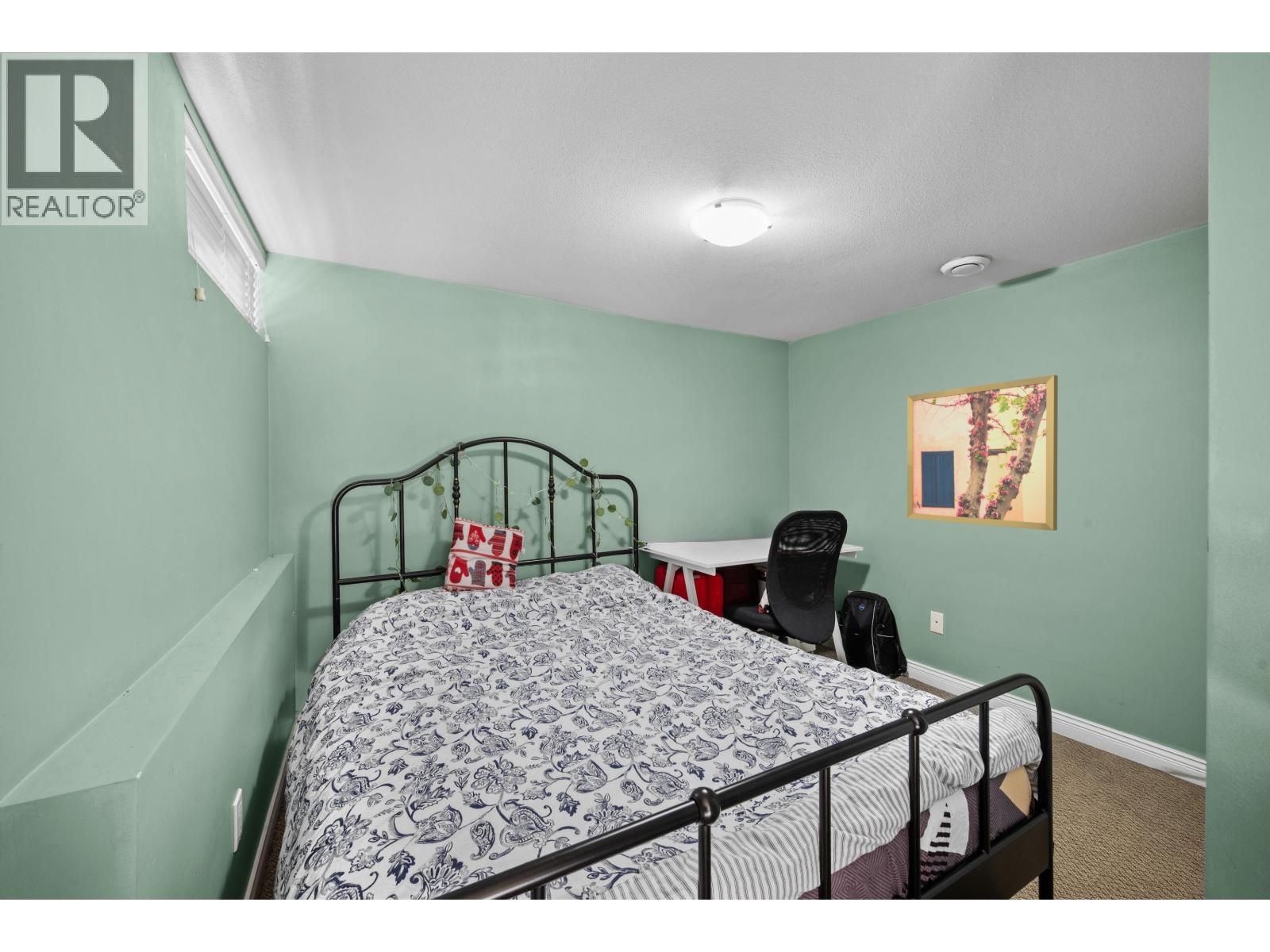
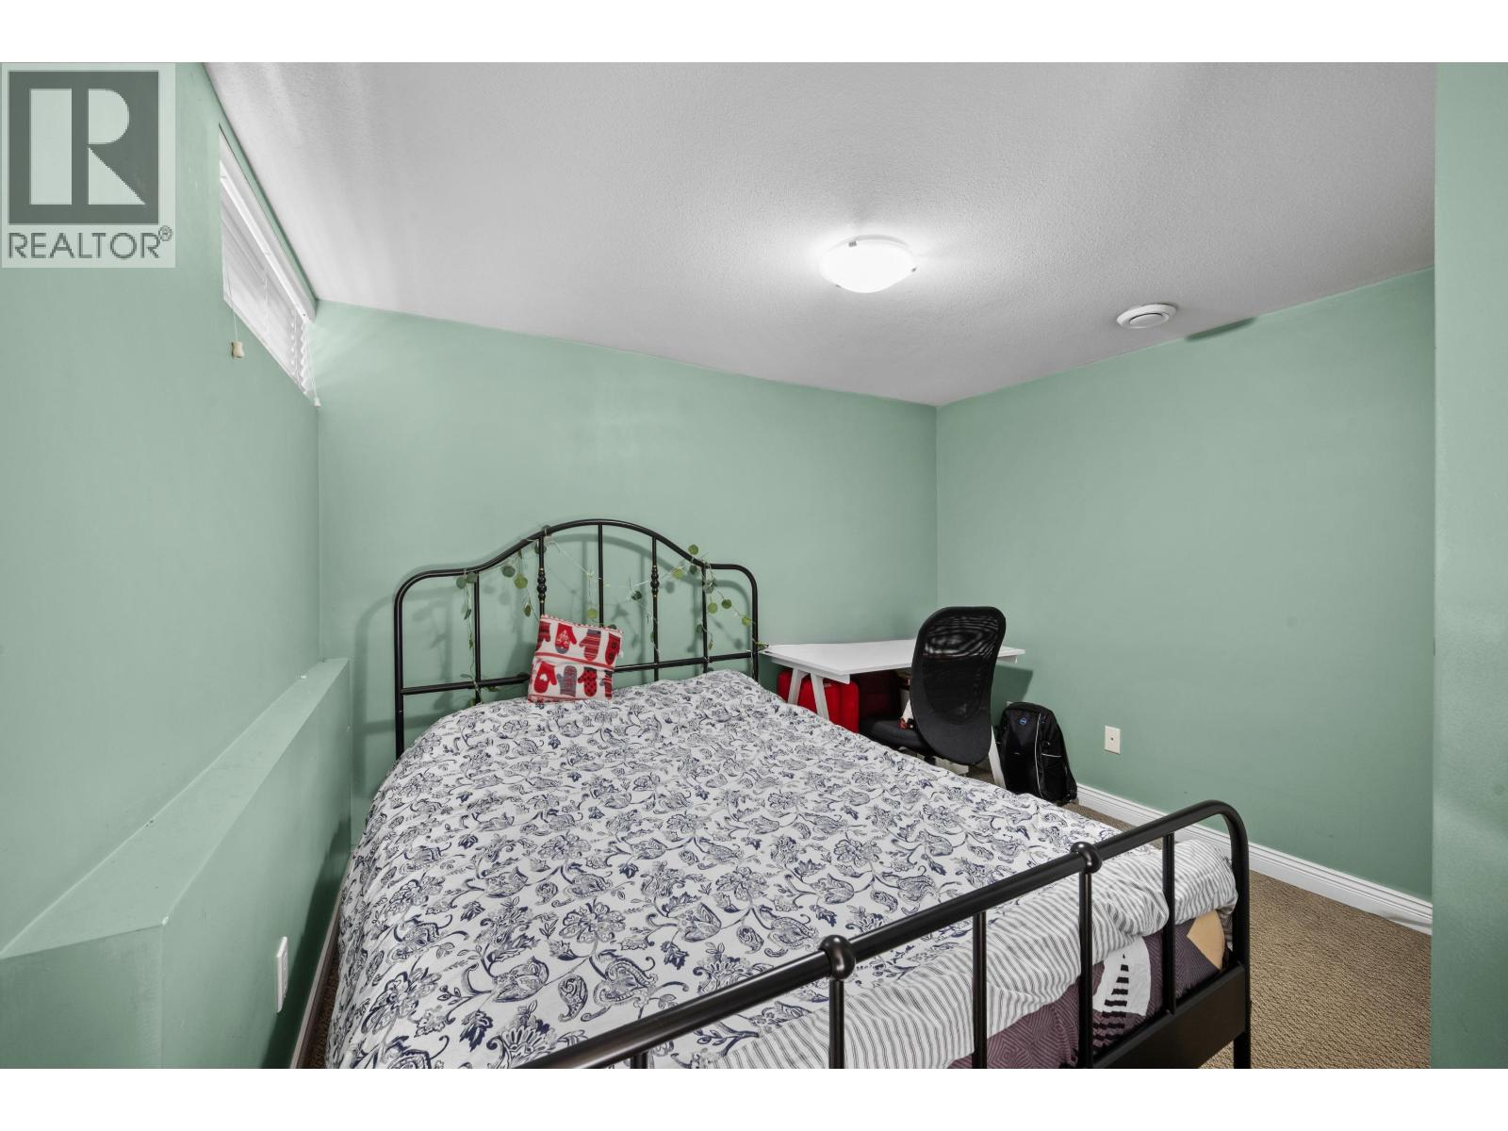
- wall art [906,374,1059,532]
